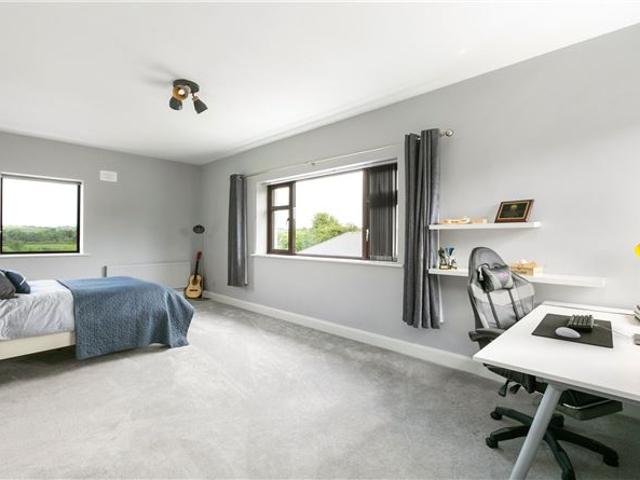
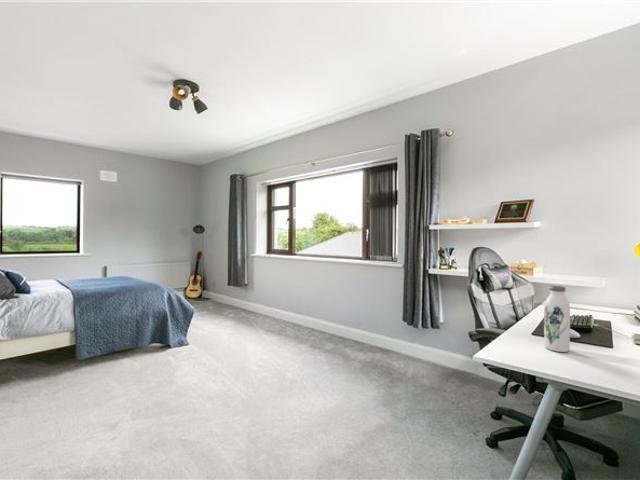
+ water bottle [543,285,571,353]
